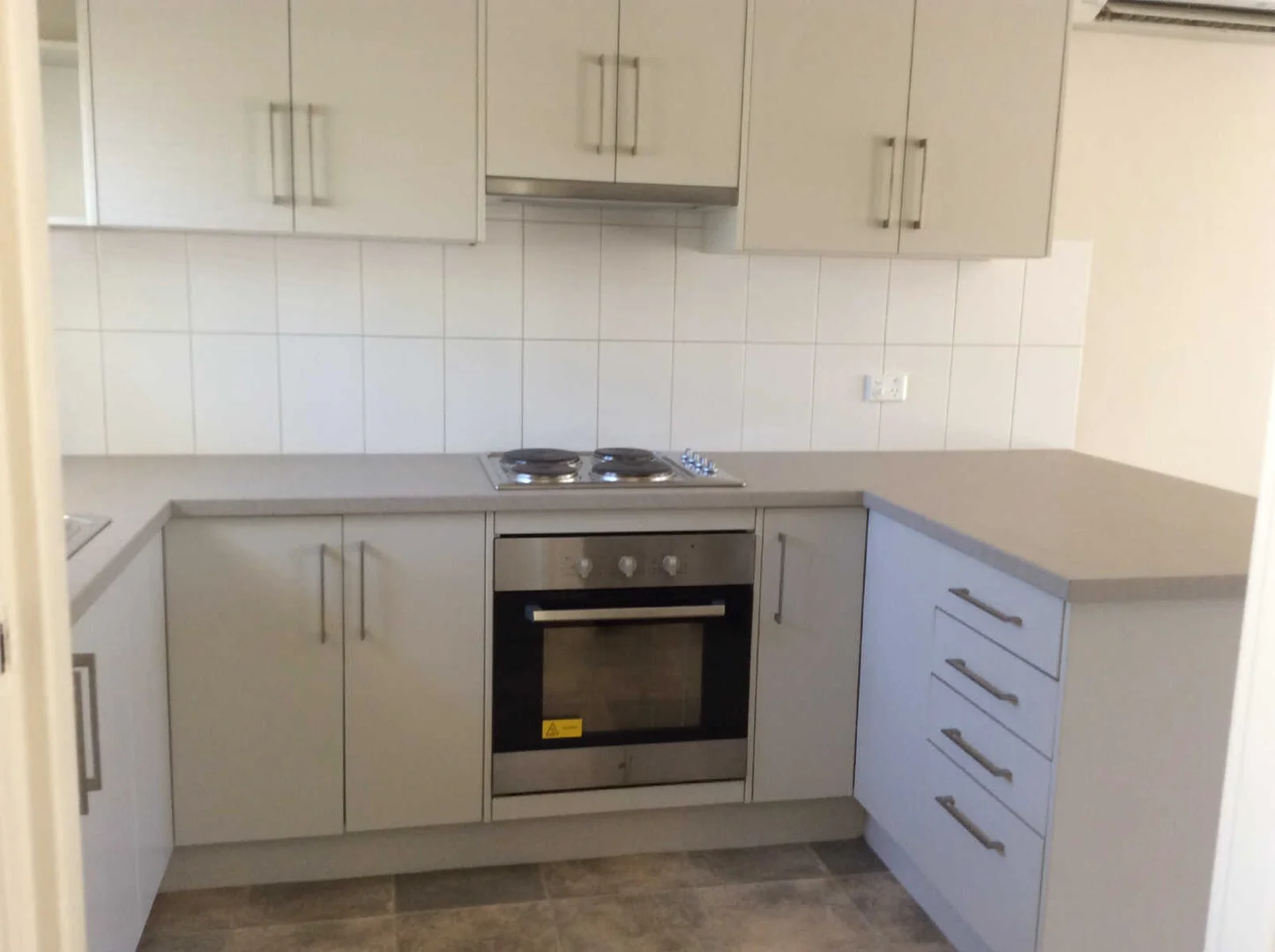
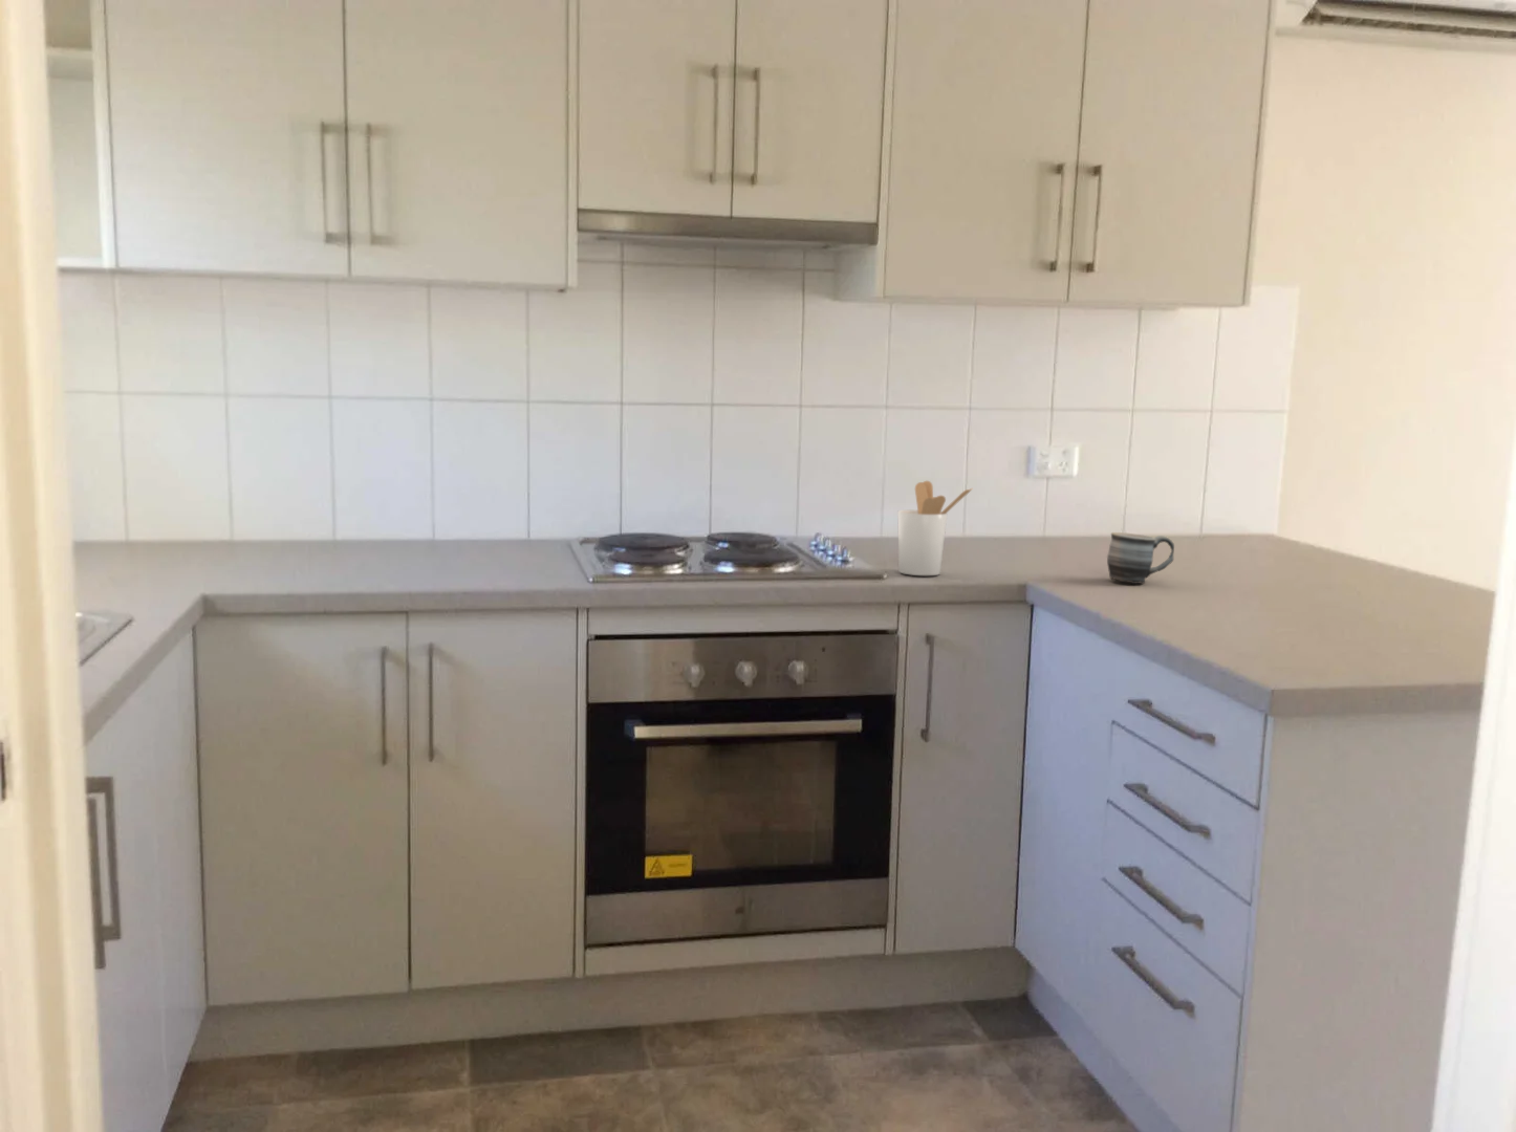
+ mug [1106,532,1175,585]
+ utensil holder [897,480,973,577]
